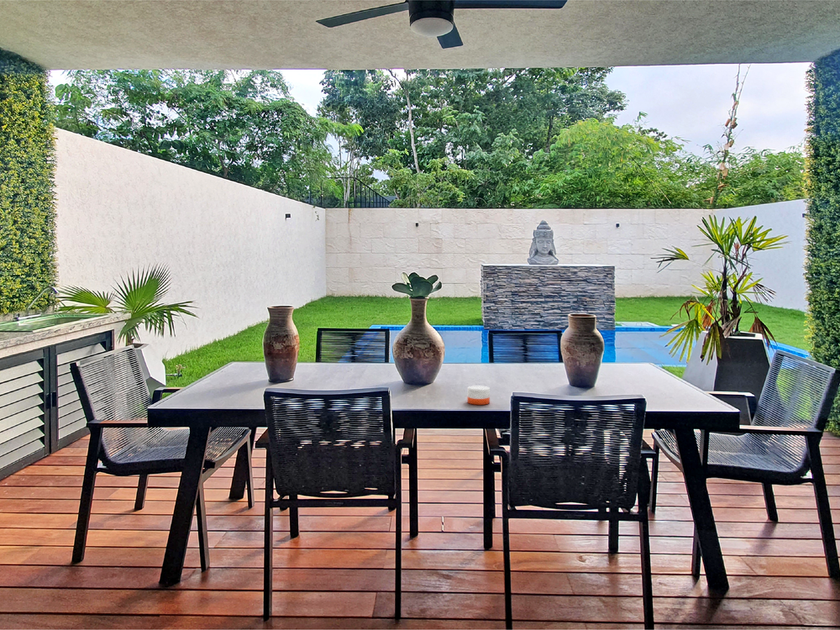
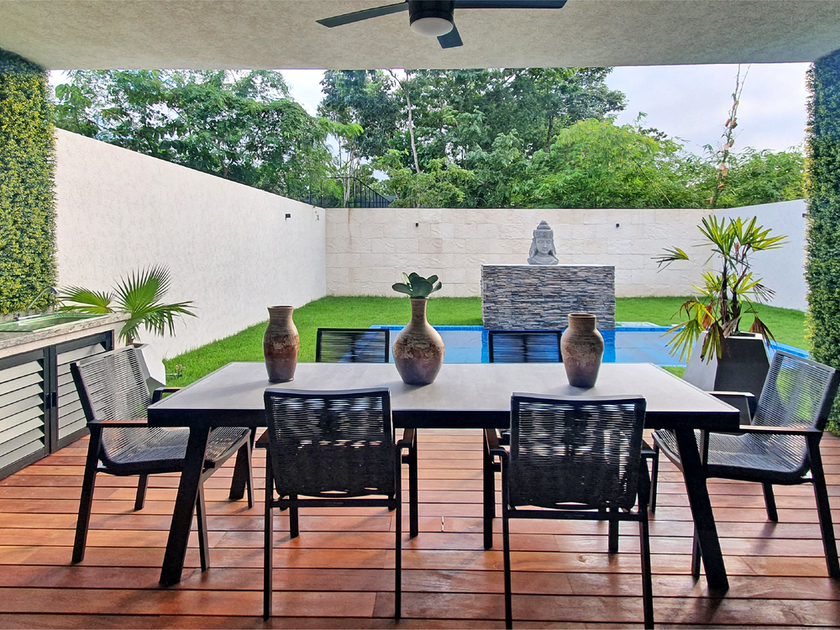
- candle [466,378,491,406]
